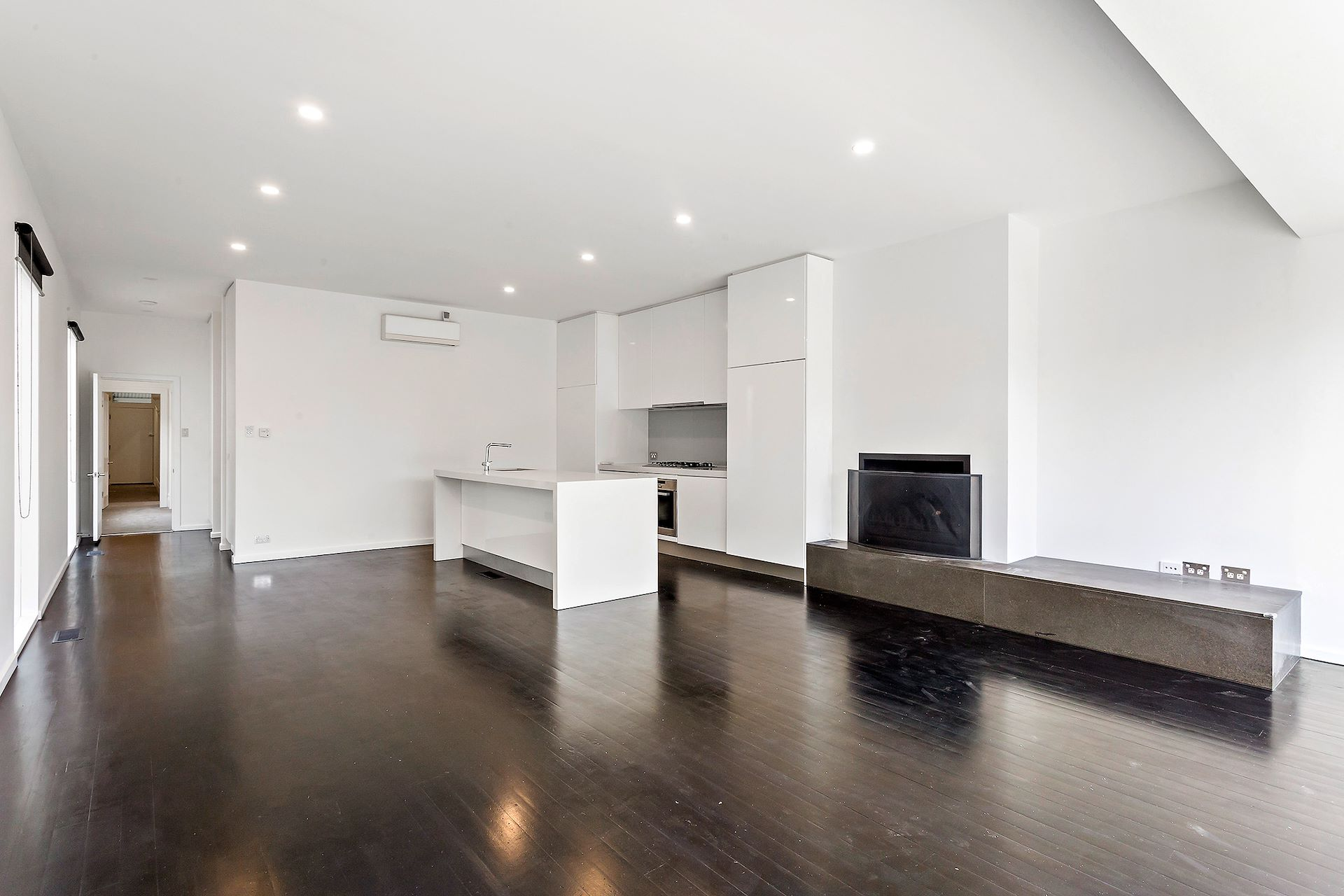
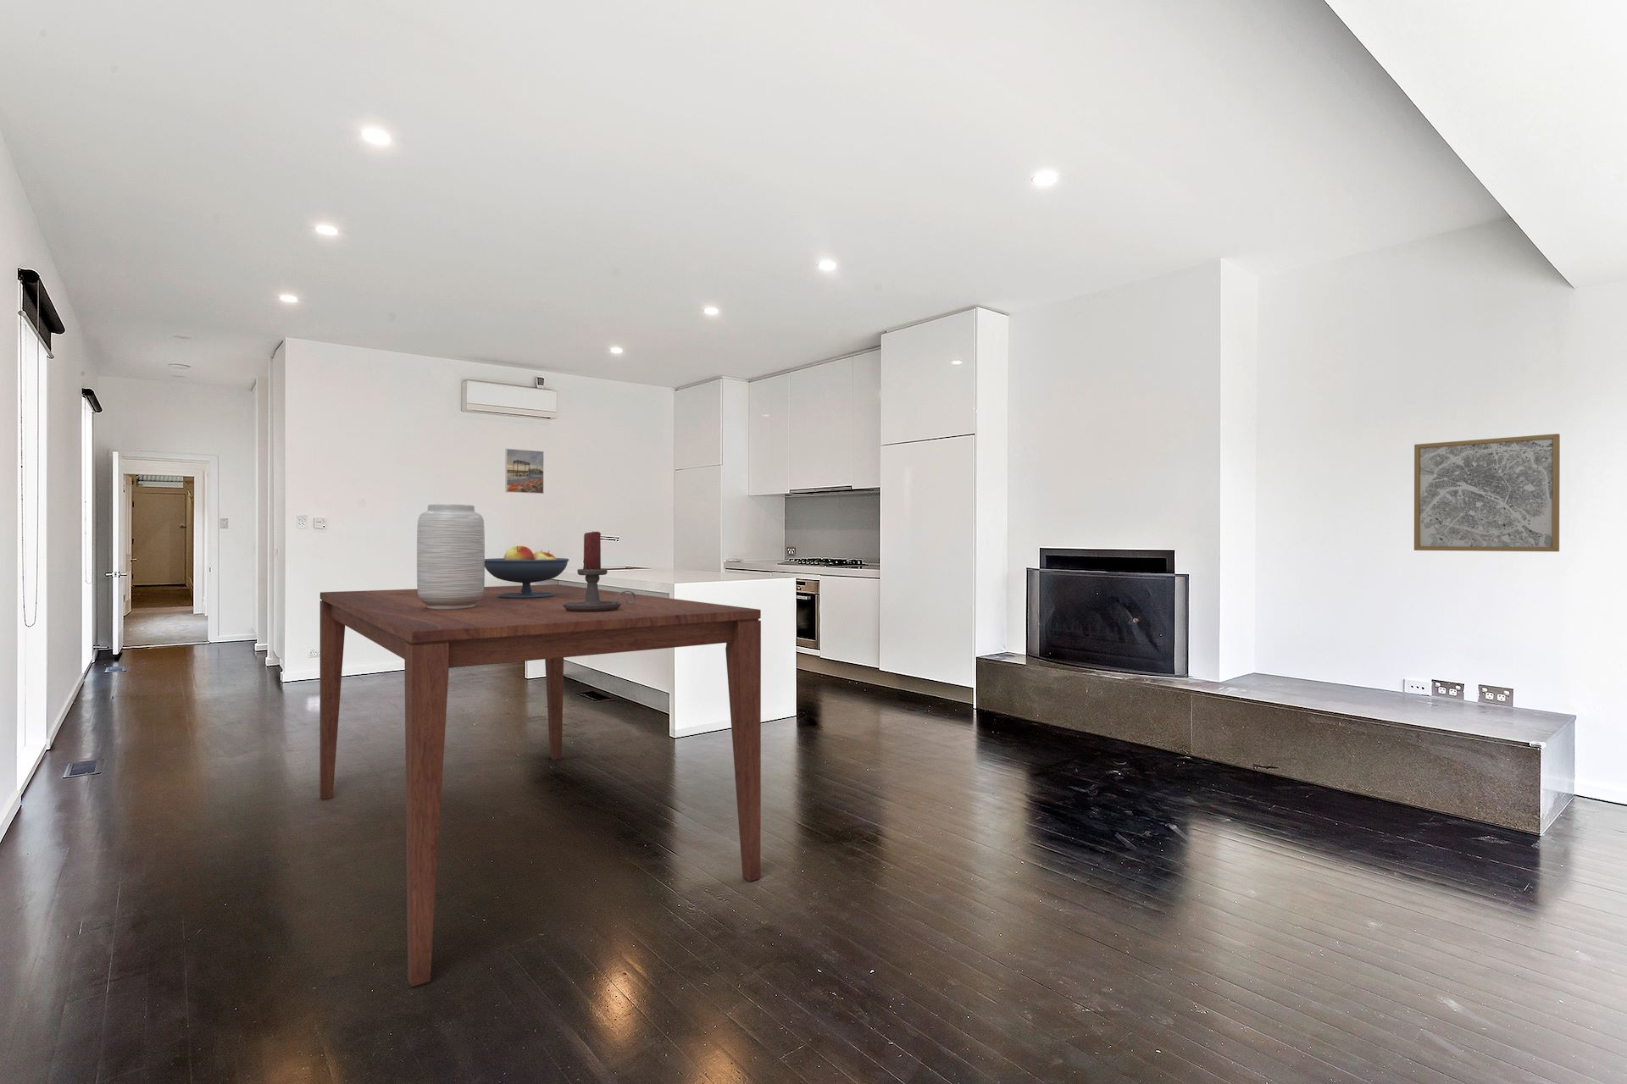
+ wall art [1414,433,1560,552]
+ fruit bowl [484,546,569,598]
+ candle holder [563,530,637,611]
+ dining table [318,583,761,987]
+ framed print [504,448,545,495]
+ vase [416,503,485,609]
